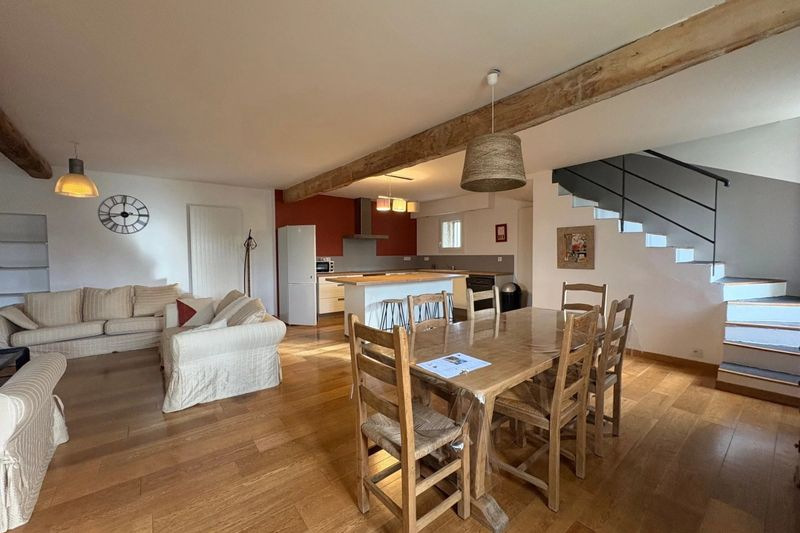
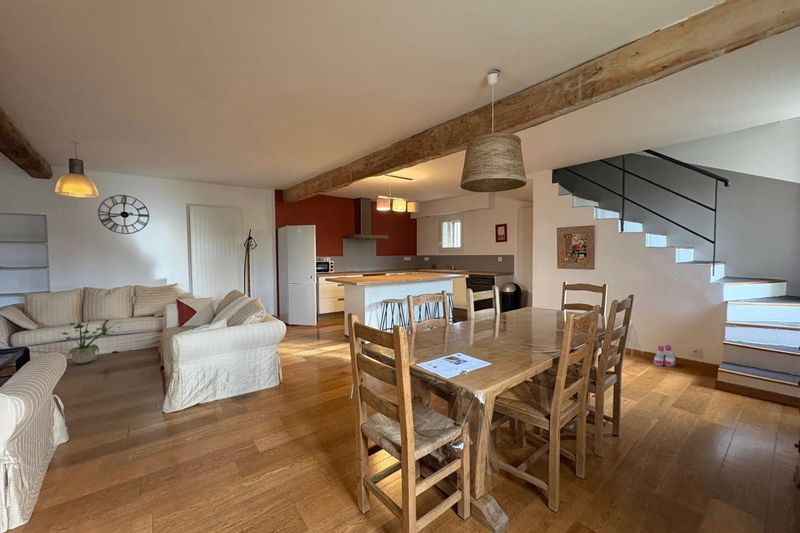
+ boots [652,344,676,367]
+ potted plant [58,313,121,364]
